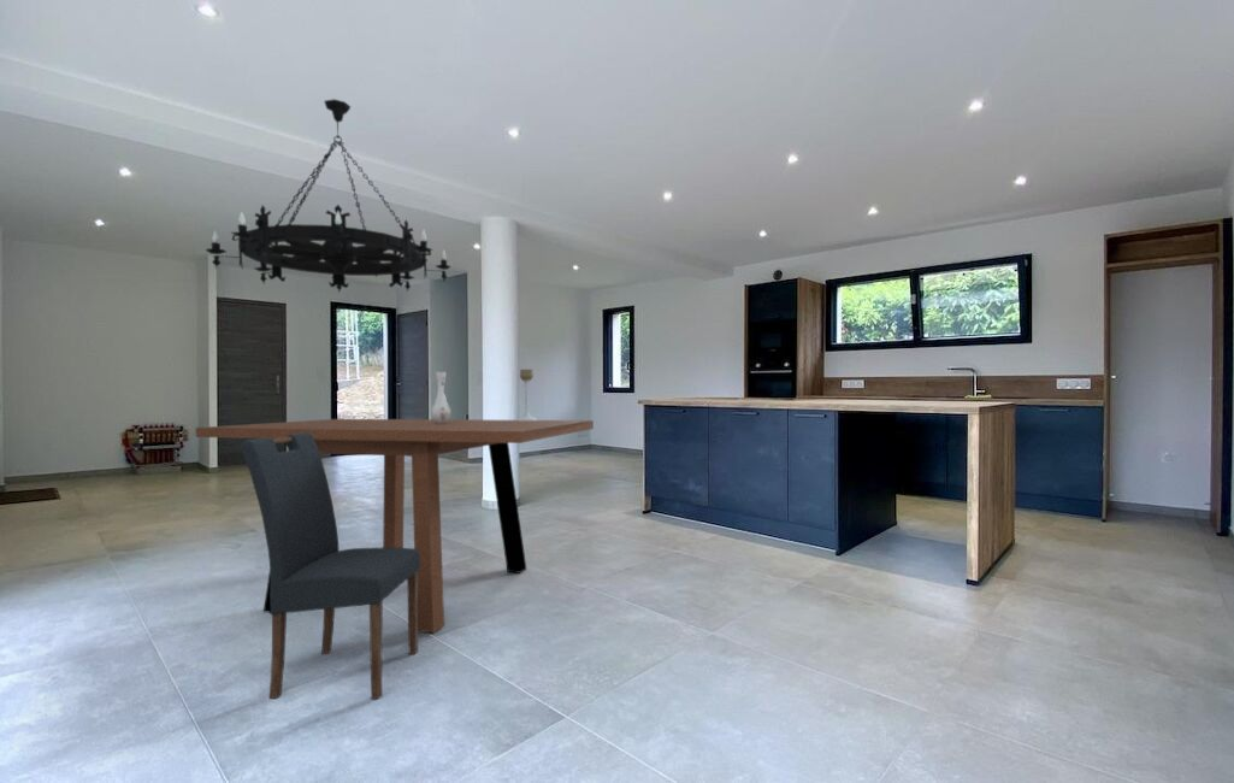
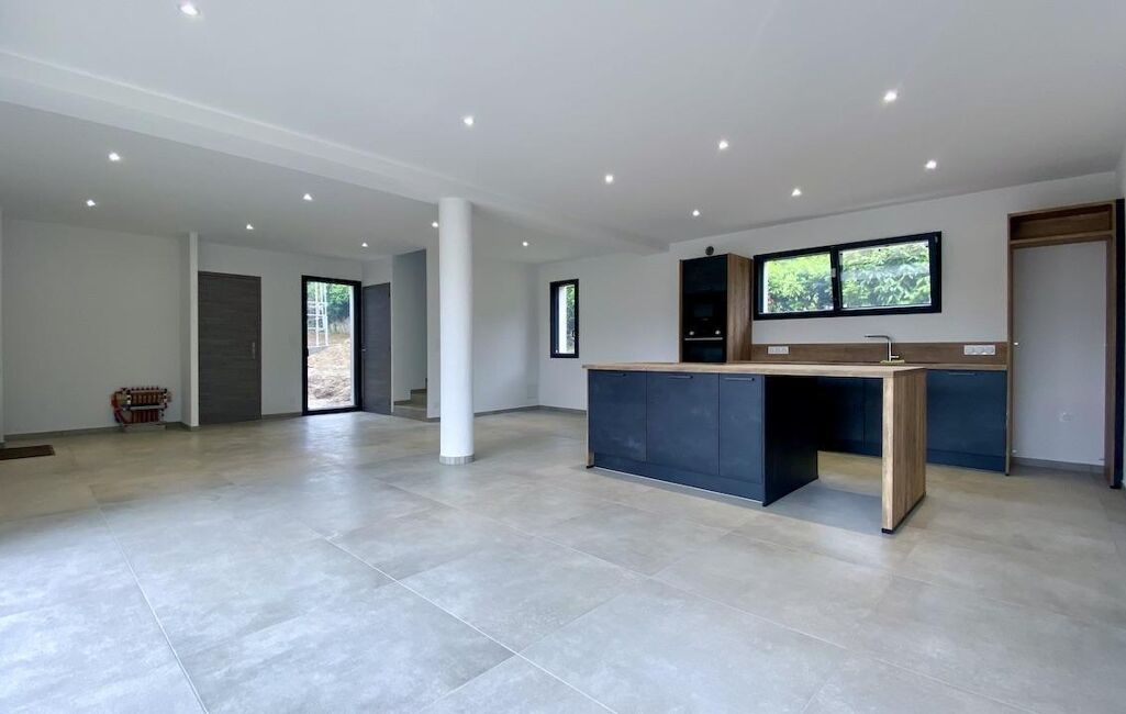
- candle holder [515,369,538,422]
- chandelier [205,98,453,293]
- dining chair [240,432,420,700]
- vase [430,371,453,424]
- dining table [195,418,595,634]
